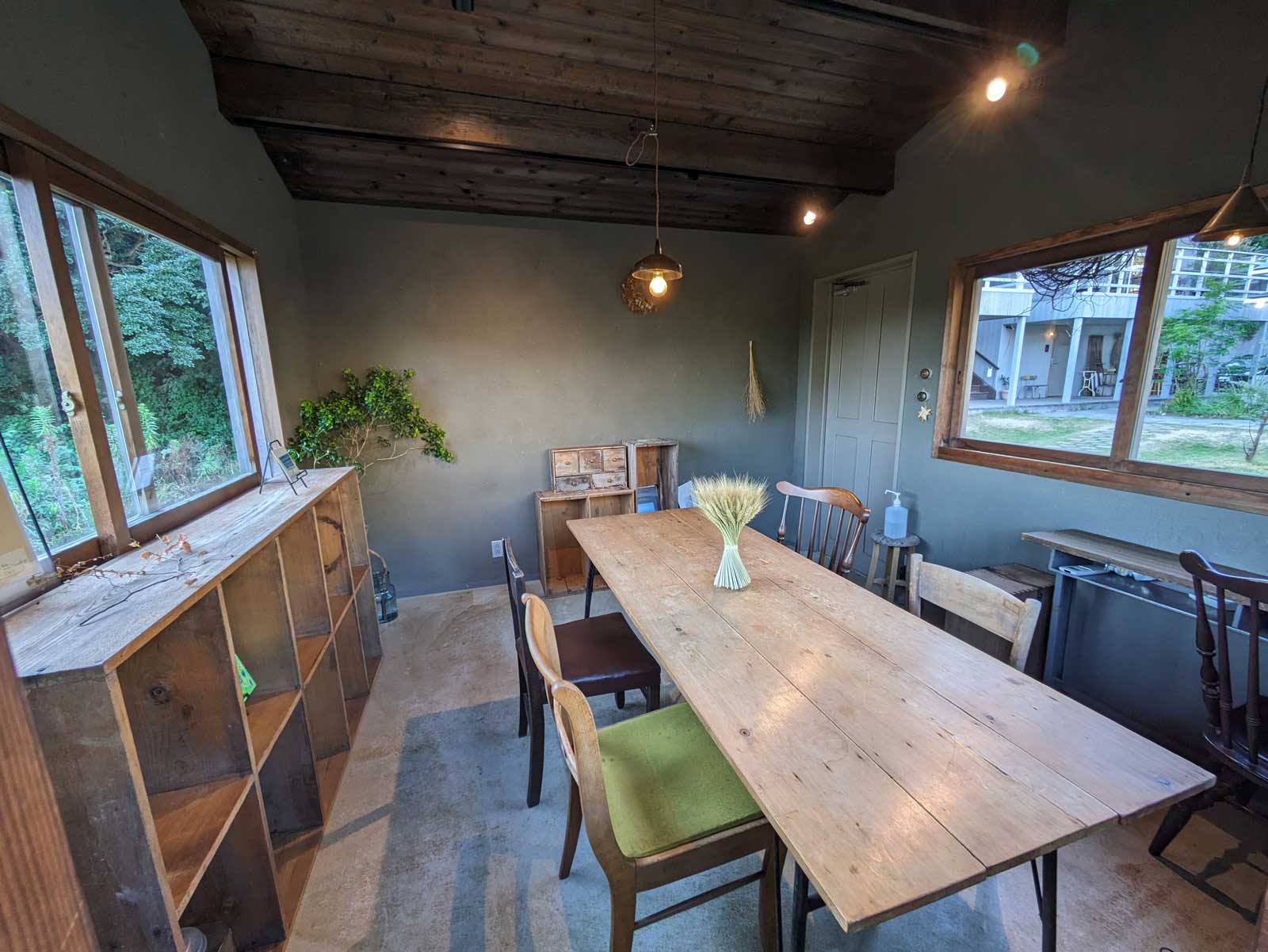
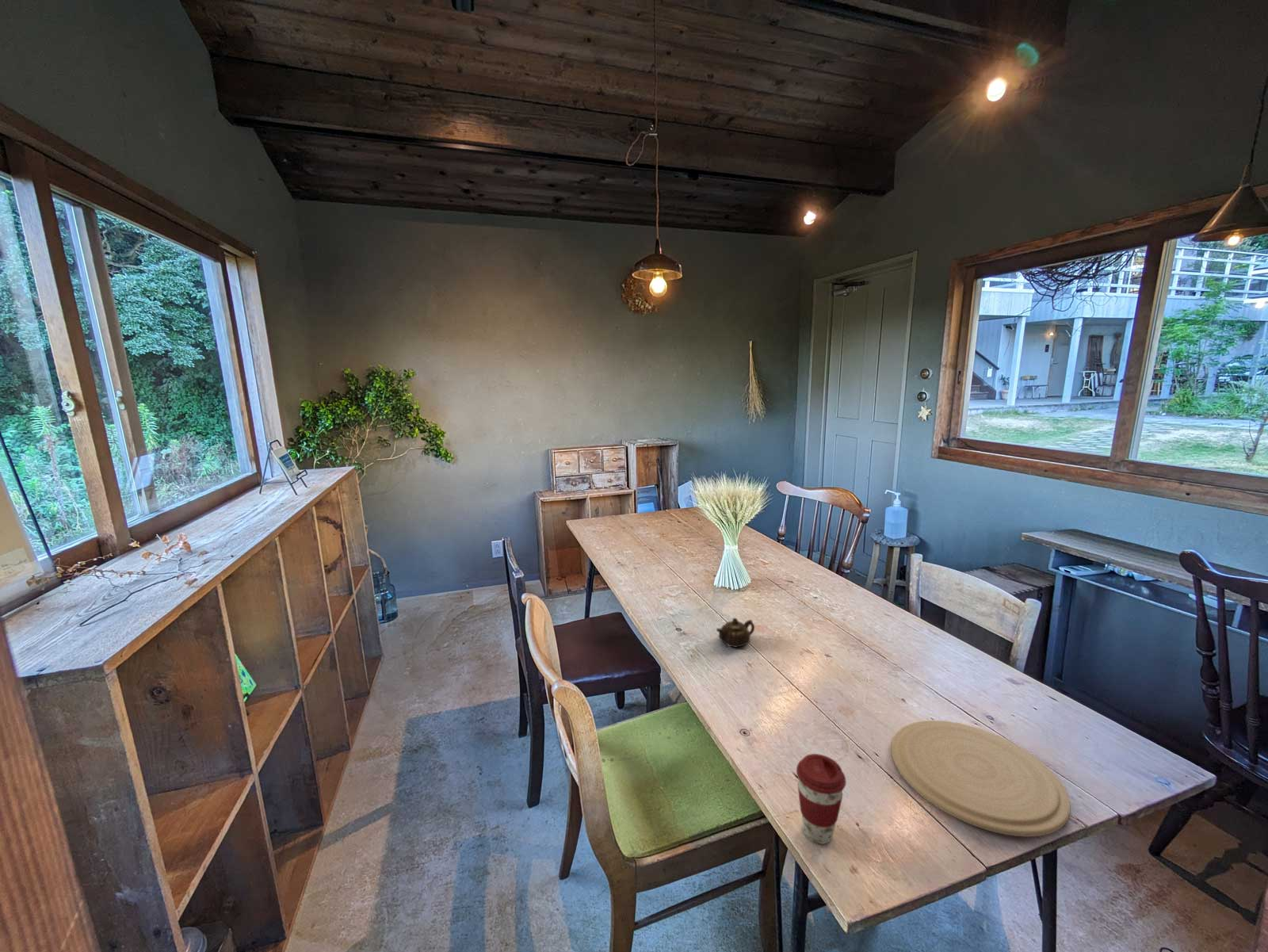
+ coffee cup [796,753,847,845]
+ teapot [716,617,755,648]
+ plate [891,720,1071,838]
